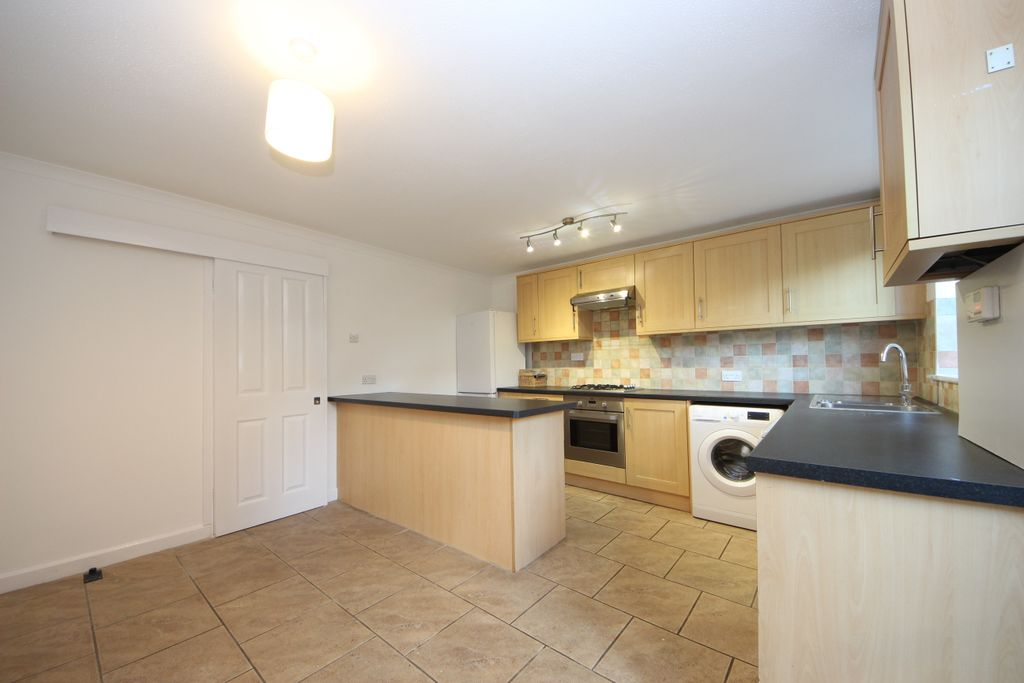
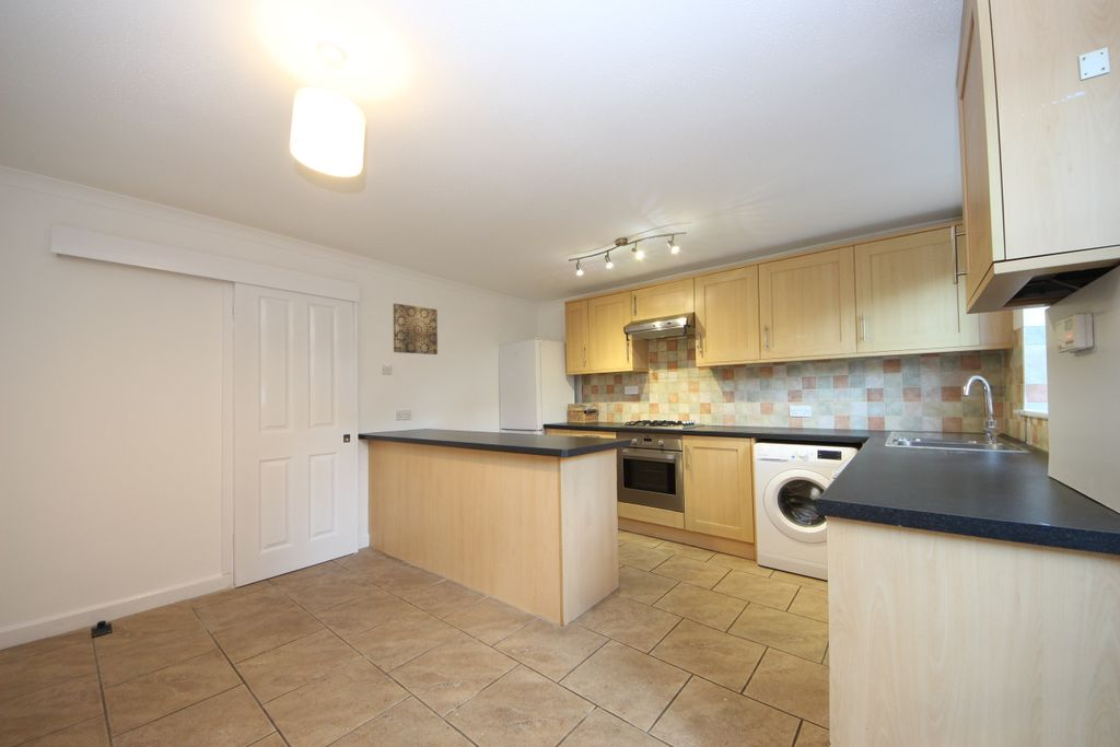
+ wall art [393,303,439,355]
